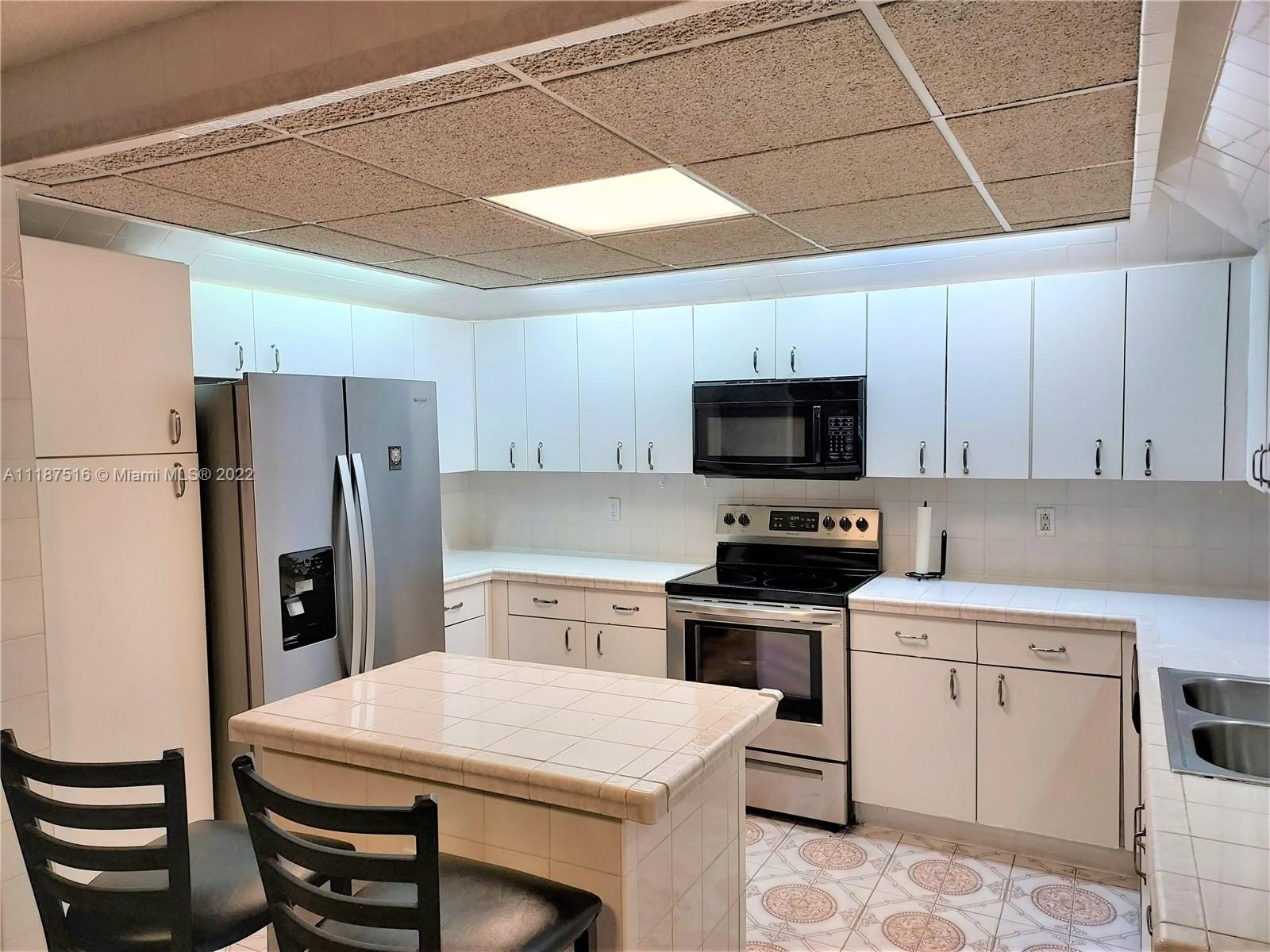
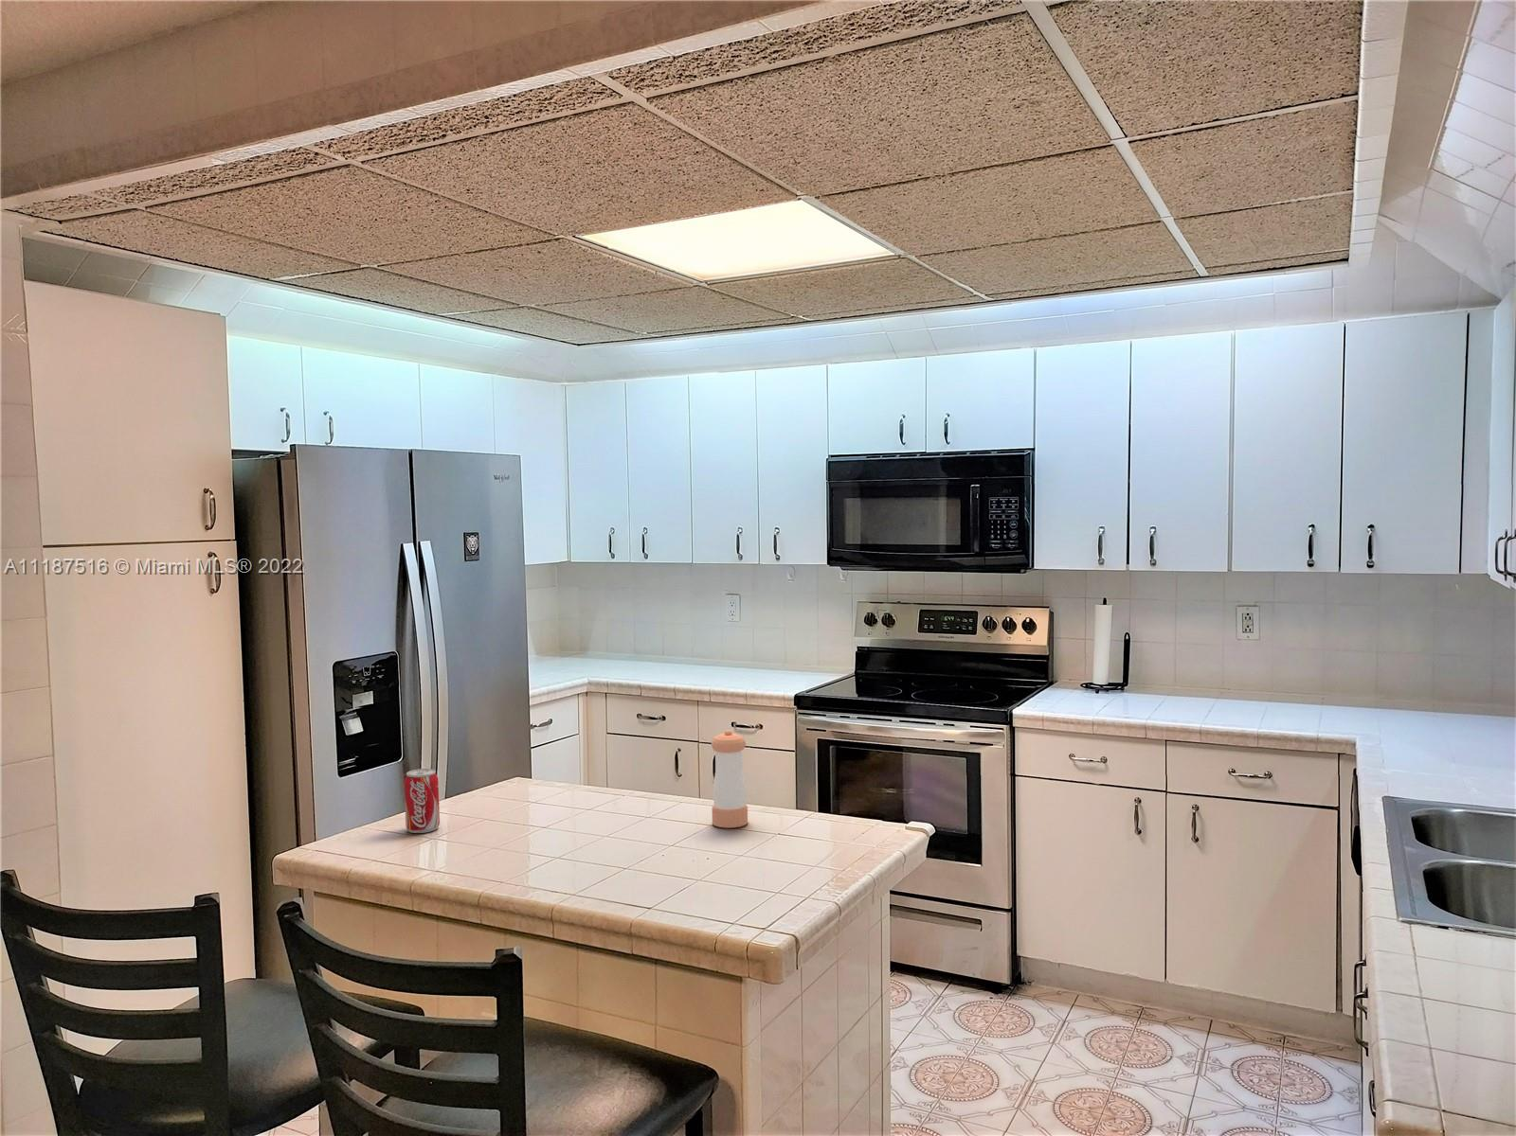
+ pepper shaker [710,729,748,828]
+ beverage can [403,767,440,834]
